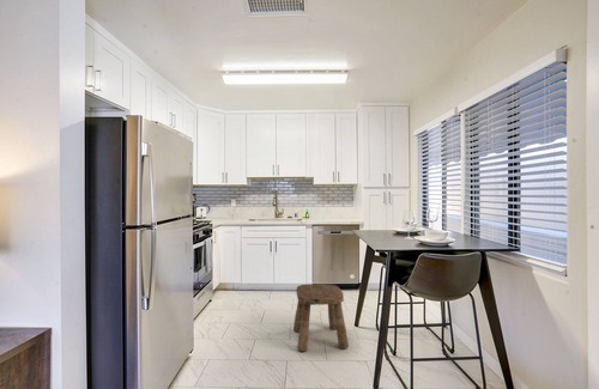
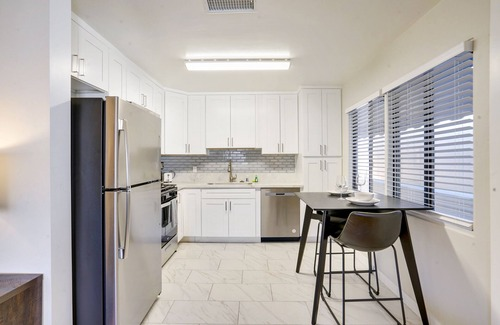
- stool [292,282,350,352]
